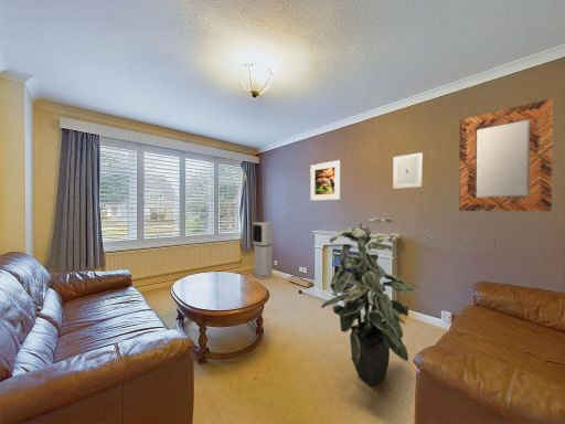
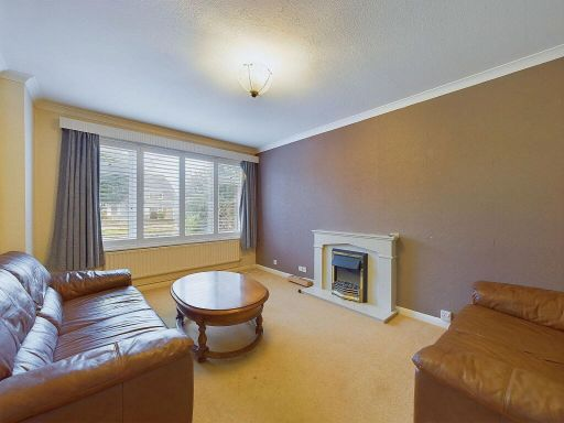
- wall art [393,151,424,190]
- indoor plant [320,218,419,388]
- home mirror [458,97,554,212]
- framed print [309,159,341,202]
- air purifier [253,221,274,279]
